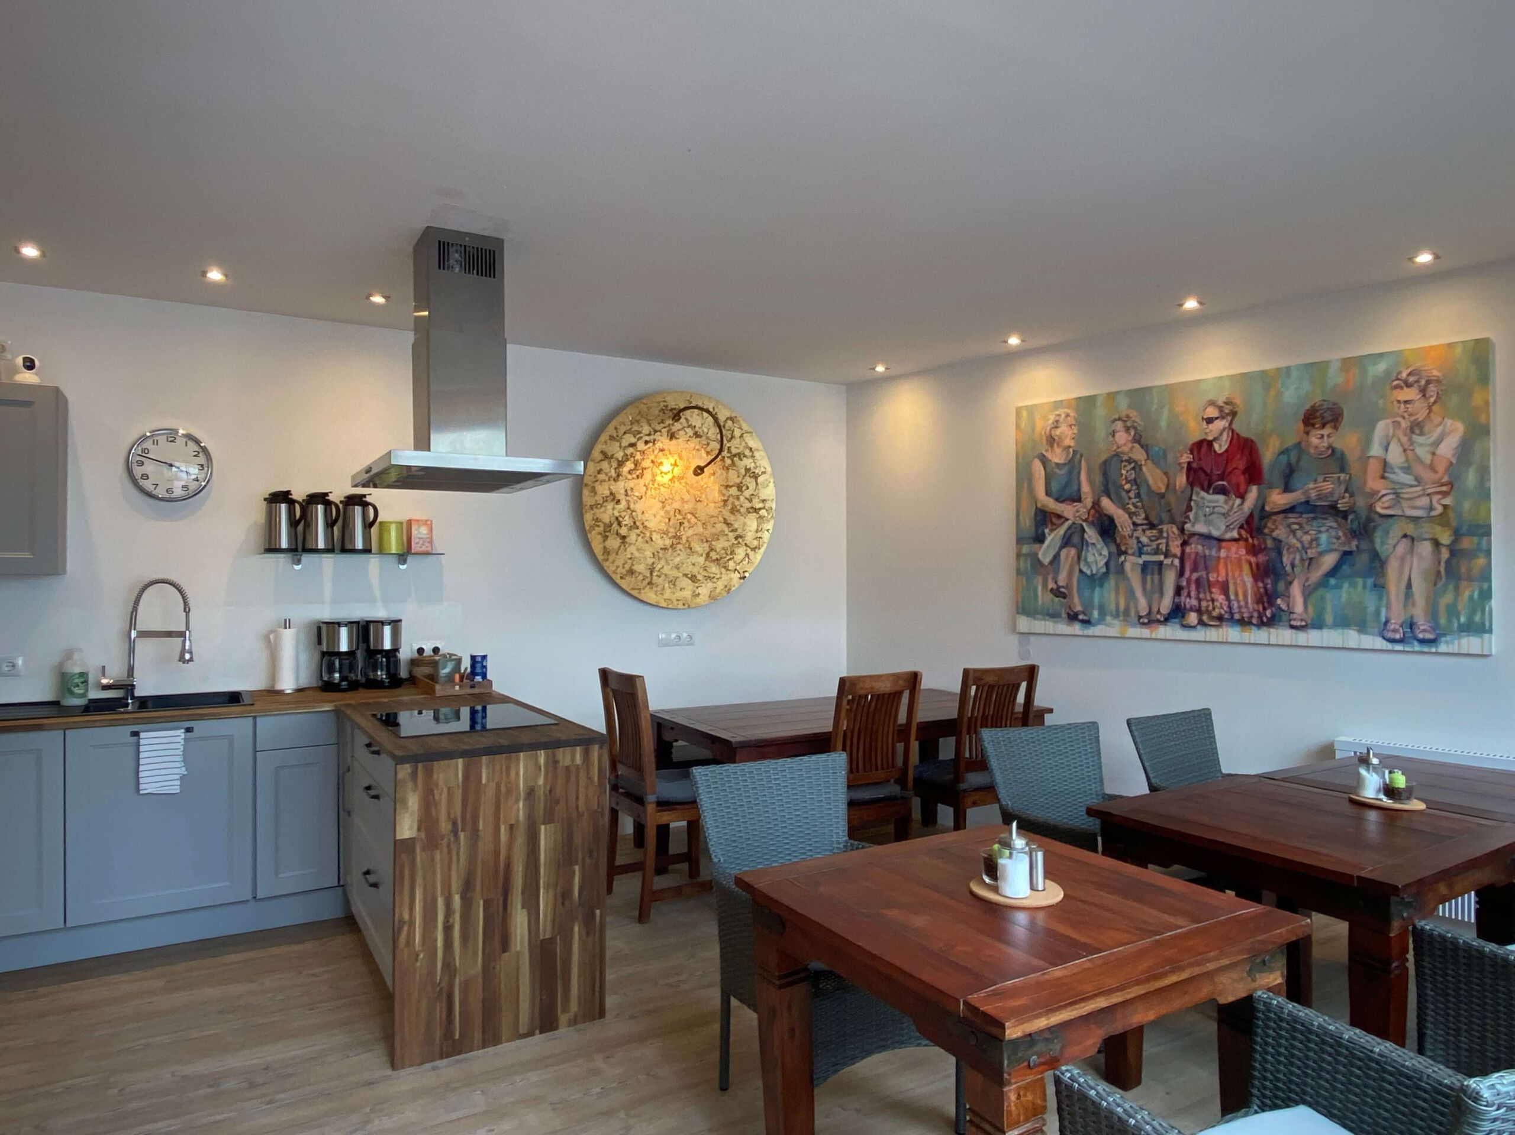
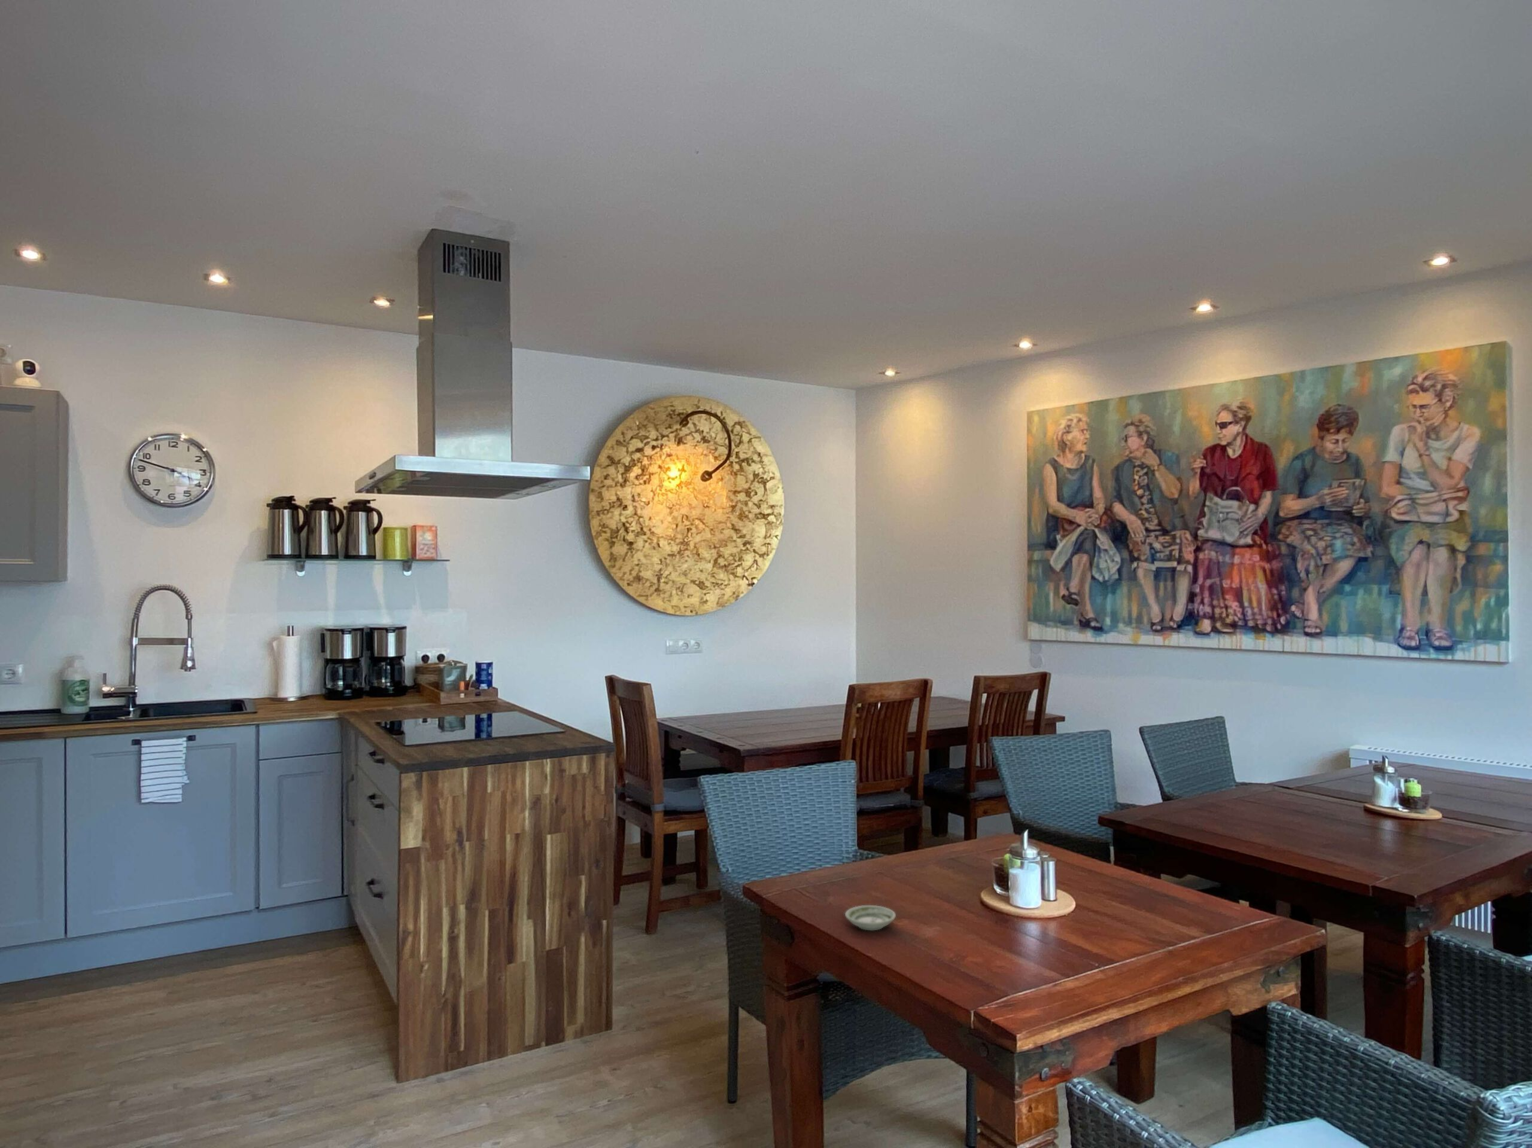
+ saucer [844,904,896,931]
